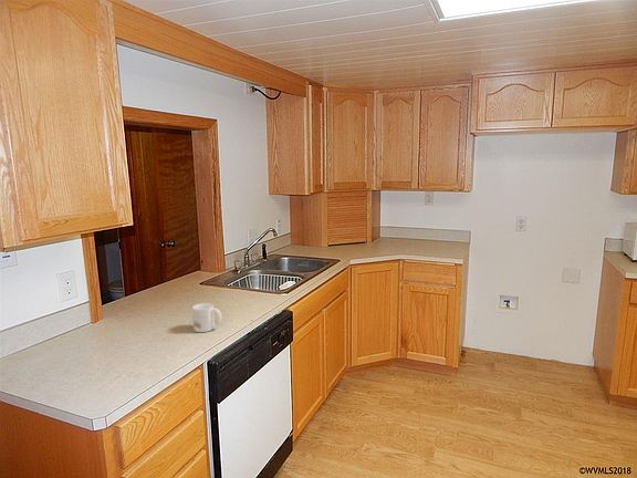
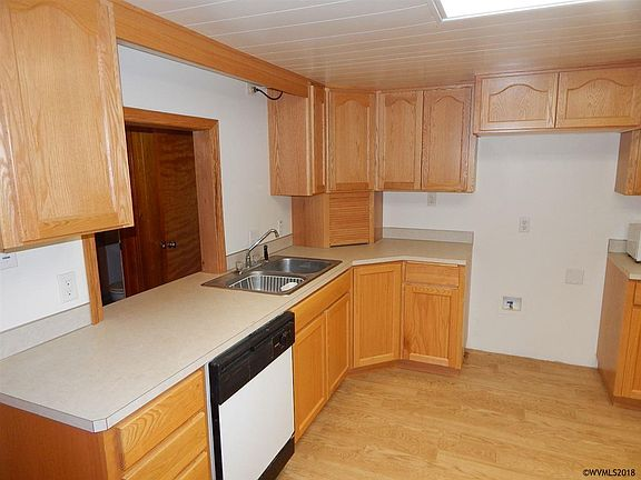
- mug [191,302,223,333]
